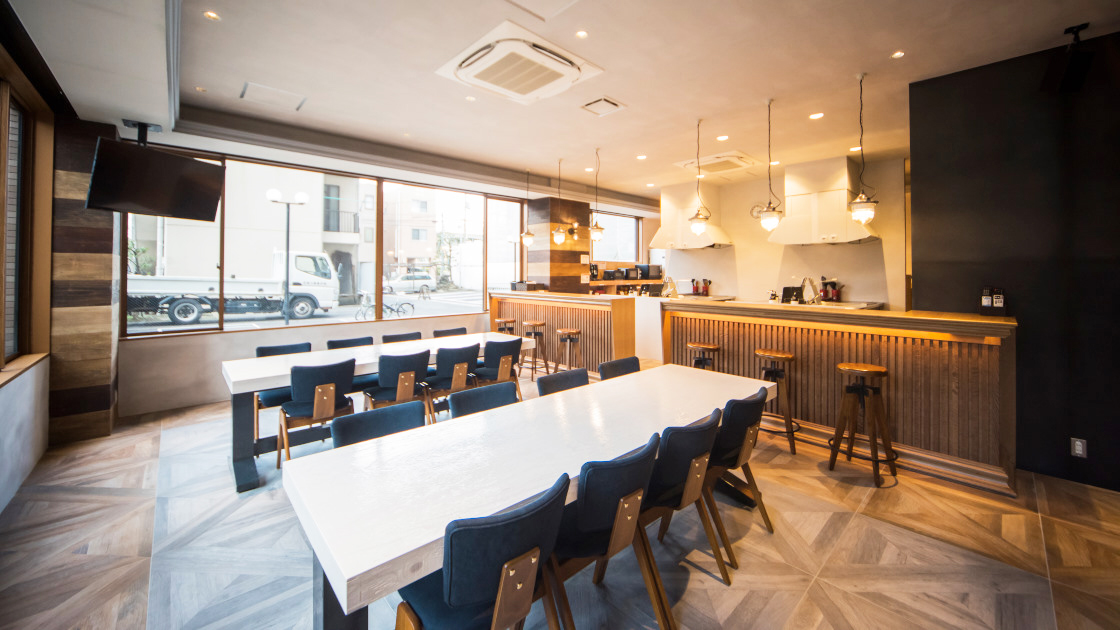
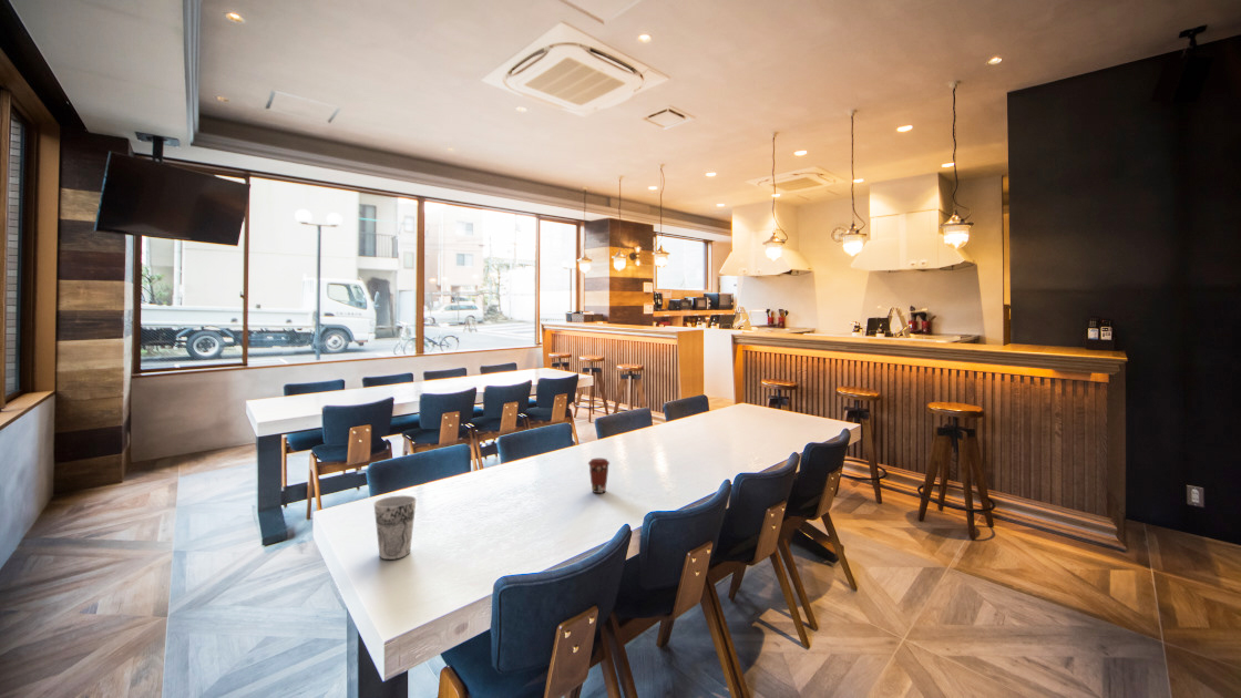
+ coffee cup [587,458,611,494]
+ cup [373,494,418,561]
